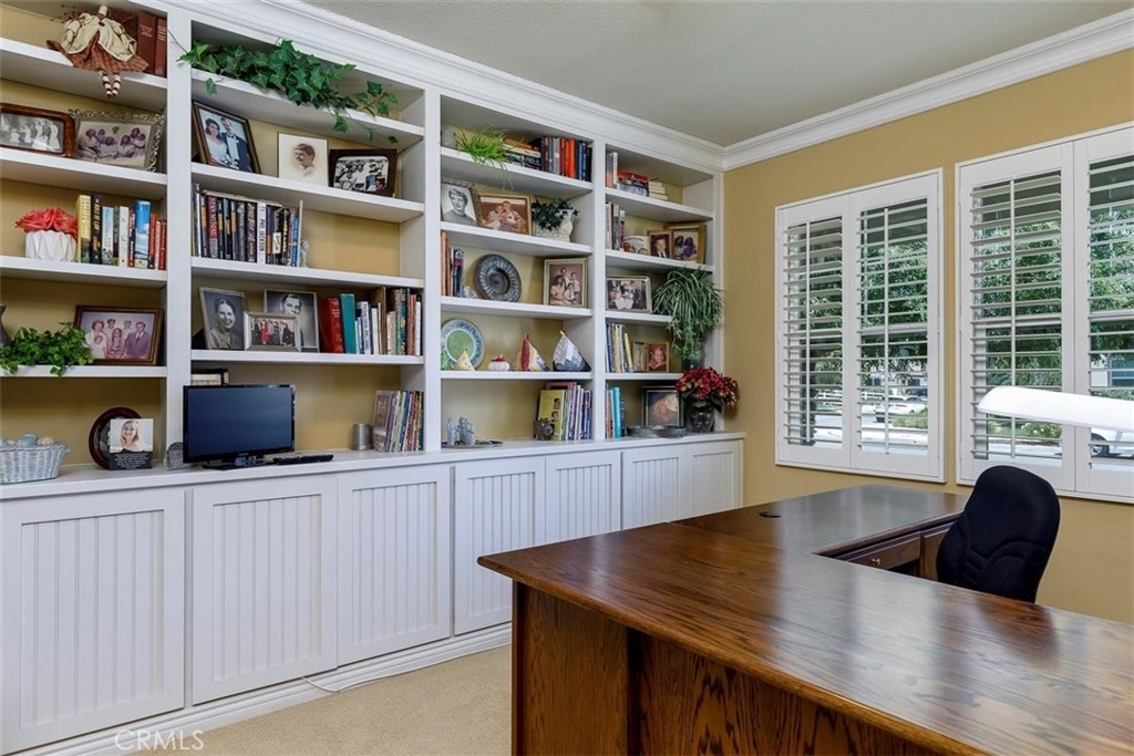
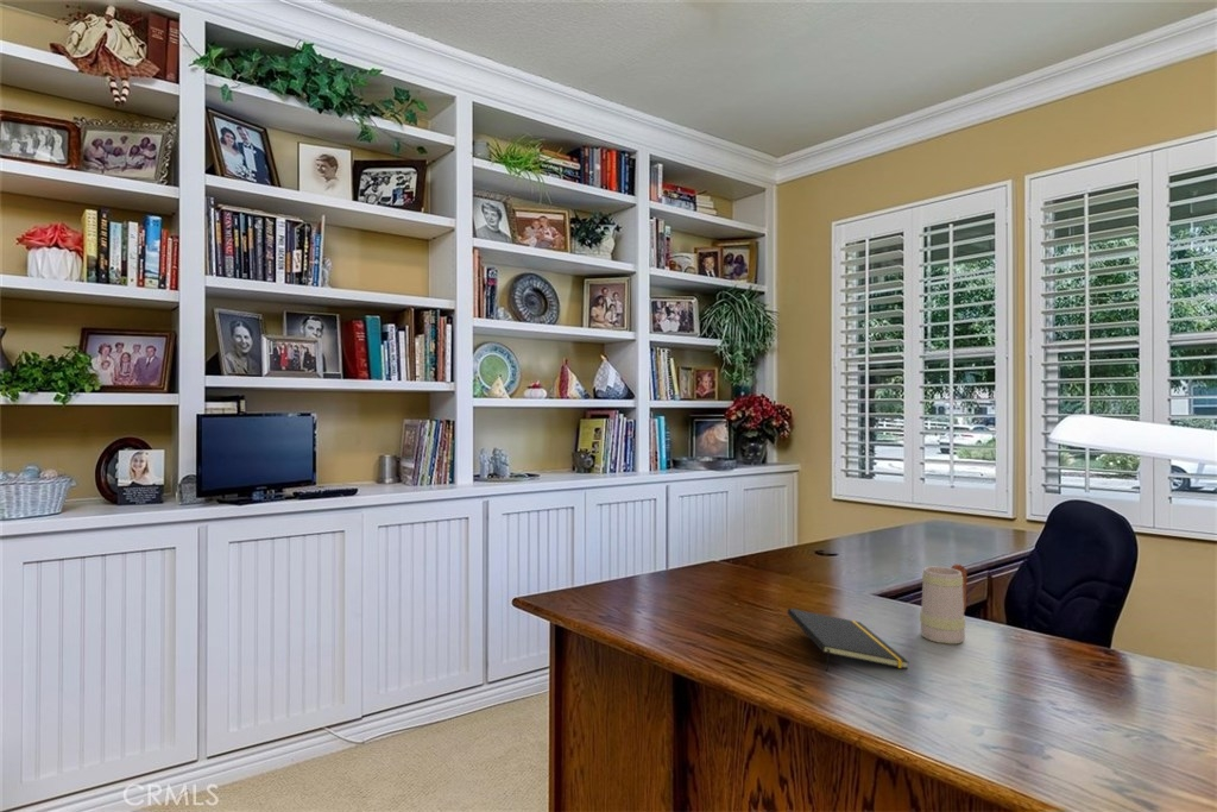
+ mug [919,564,969,646]
+ notepad [787,608,910,673]
